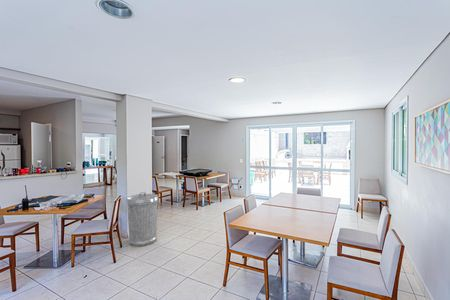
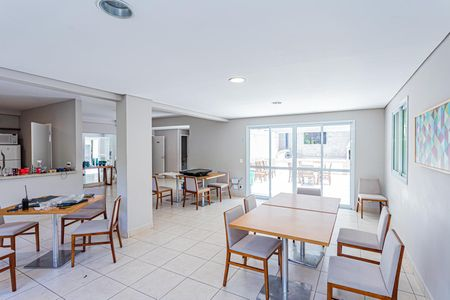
- trash can [125,191,159,247]
